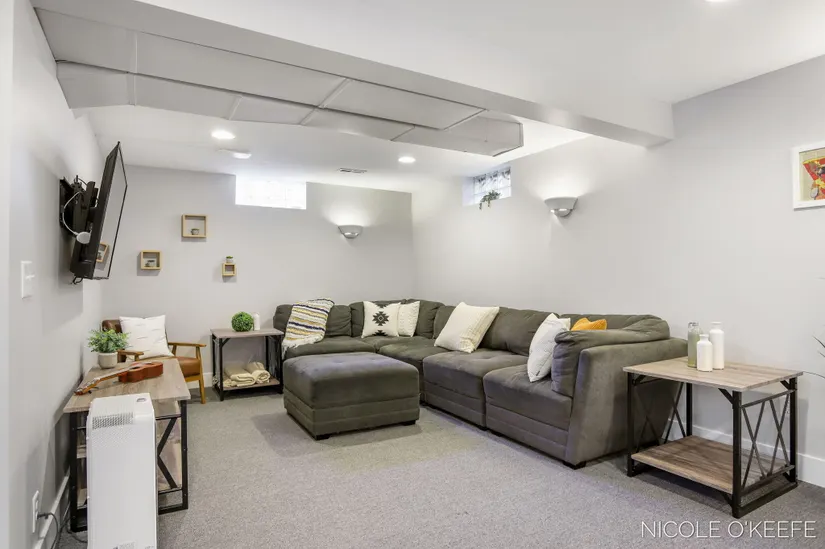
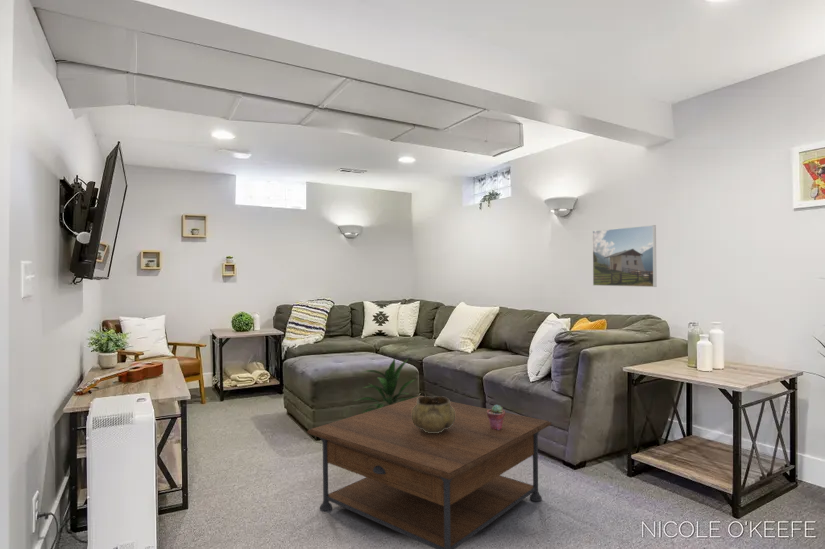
+ decorative bowl [412,395,455,433]
+ coffee table [306,395,553,549]
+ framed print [591,224,657,288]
+ potted succulent [487,404,506,430]
+ indoor plant [354,357,416,414]
